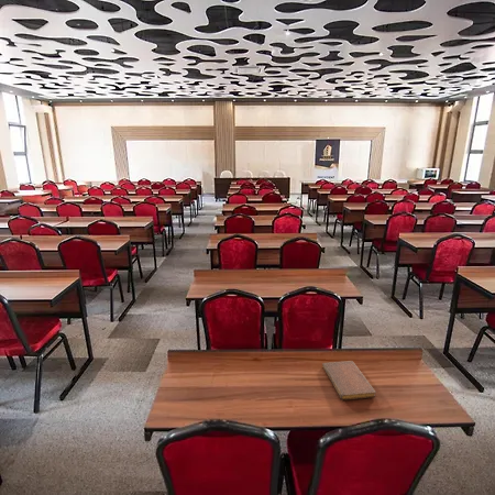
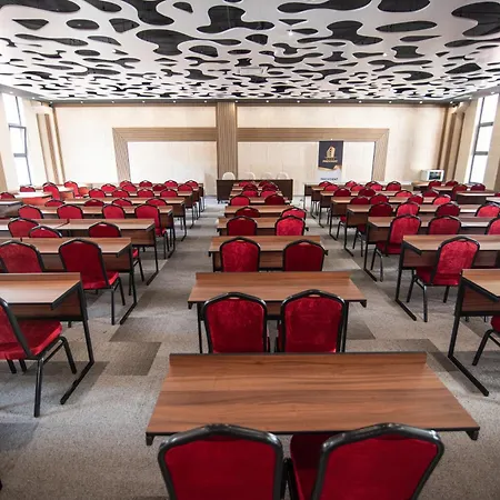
- notebook [321,360,377,400]
